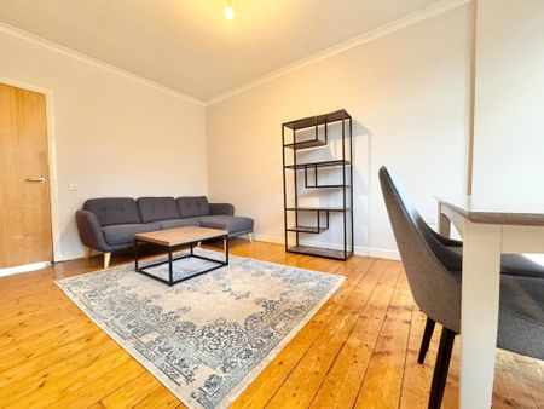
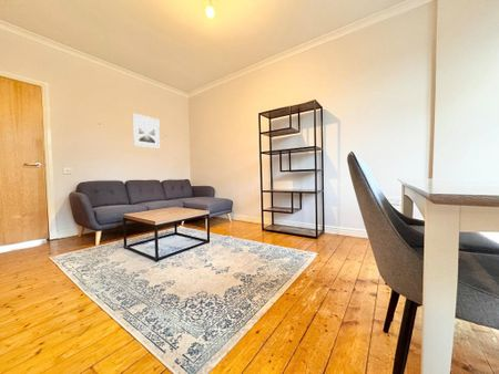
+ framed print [132,112,161,149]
